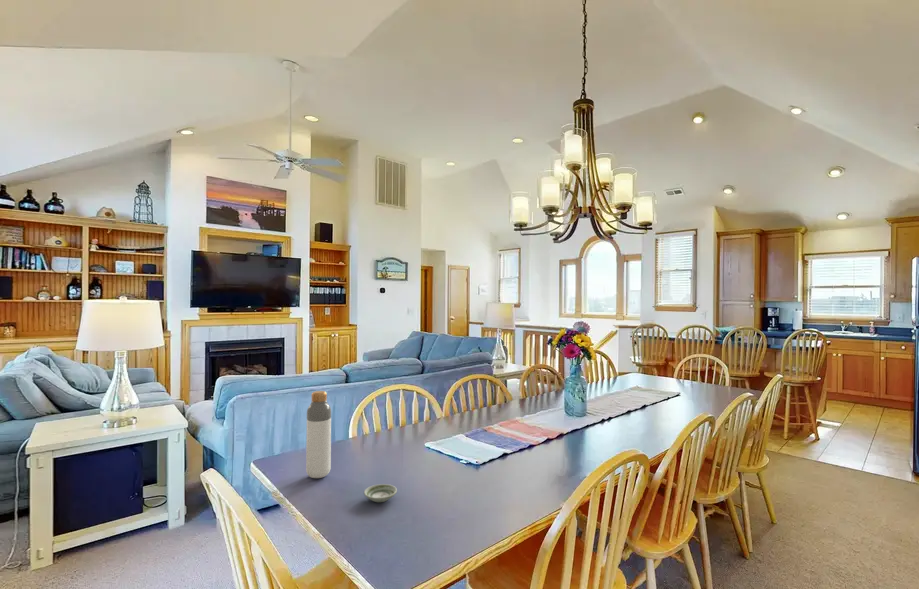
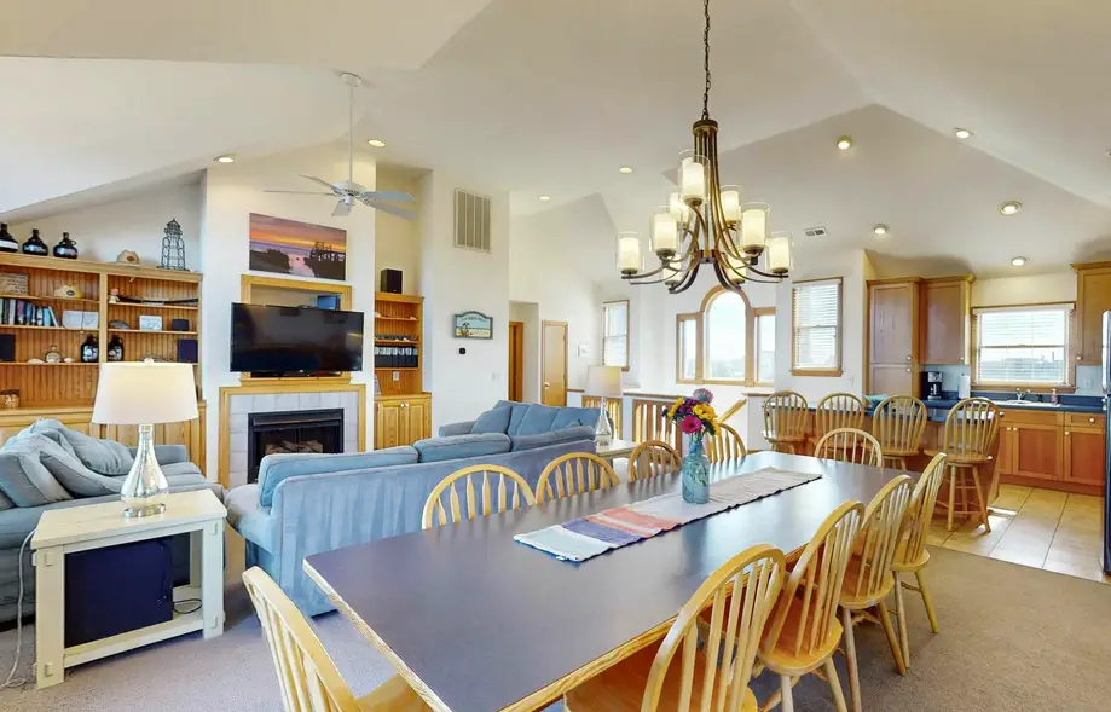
- saucer [363,483,398,503]
- bottle [305,390,332,479]
